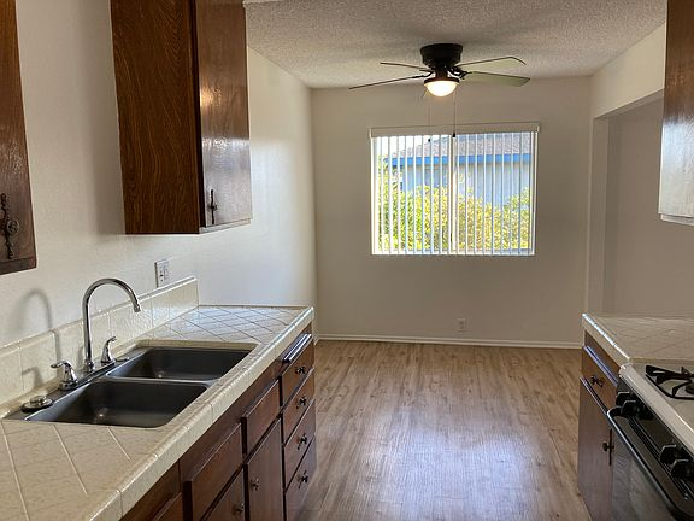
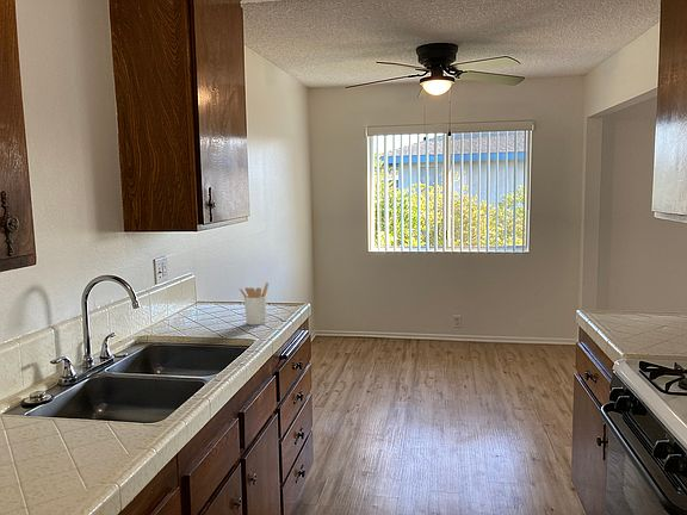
+ utensil holder [237,281,270,327]
